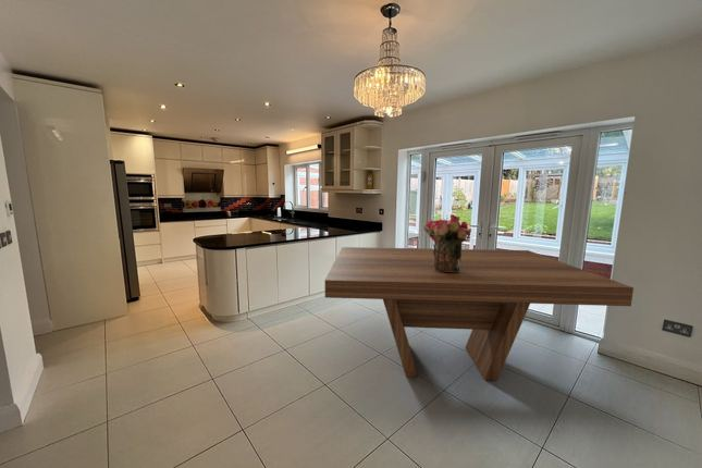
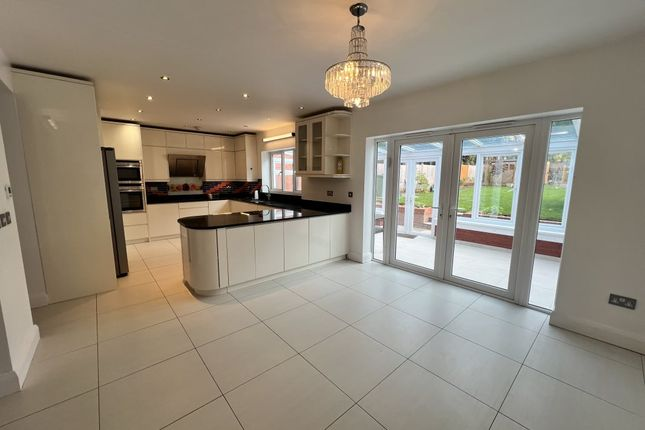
- bouquet [422,213,472,272]
- dining table [324,246,635,381]
